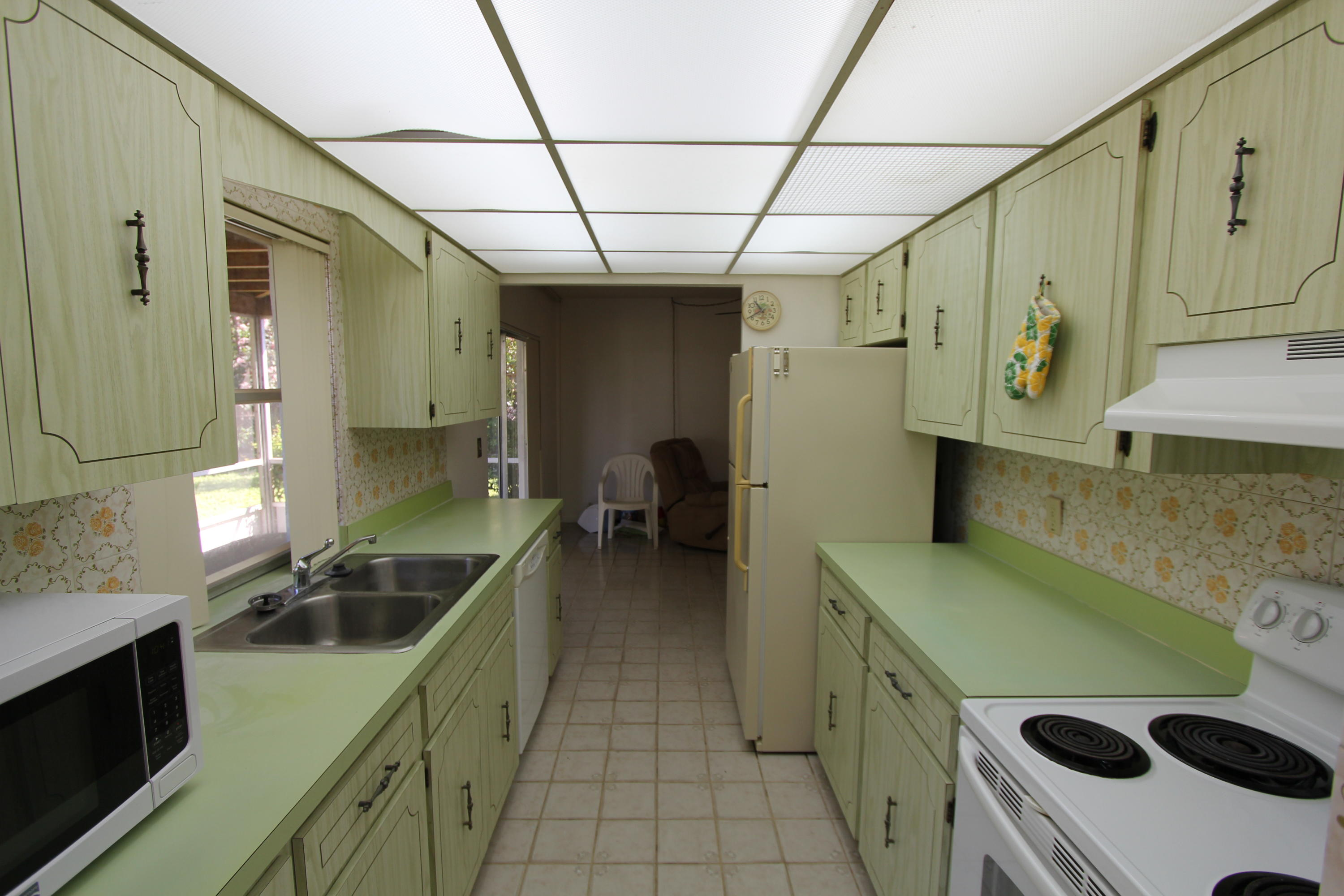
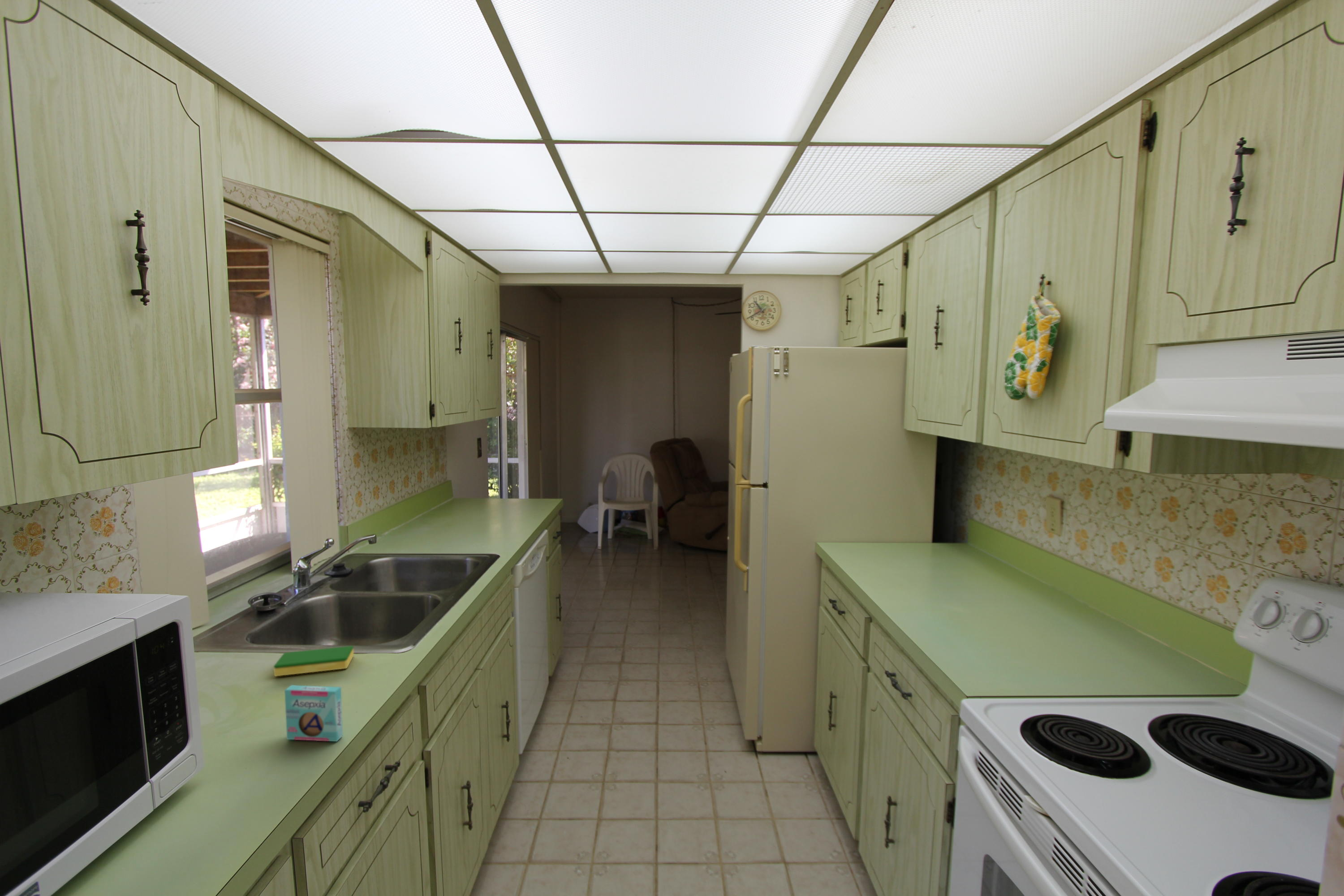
+ dish sponge [273,646,354,676]
+ cosmetic container [284,685,344,742]
